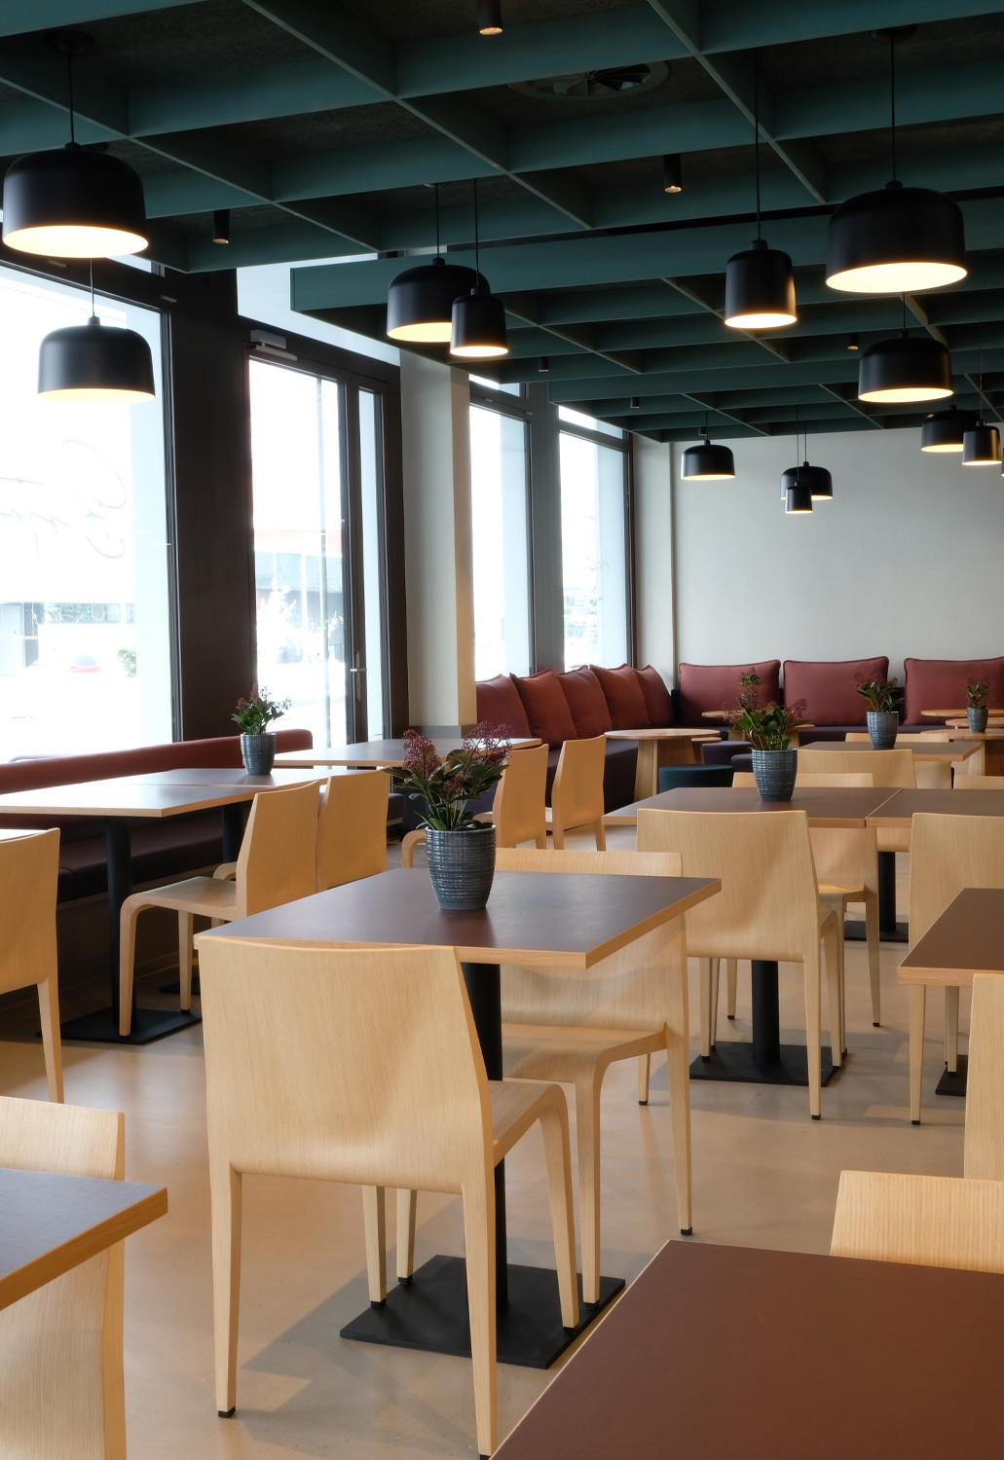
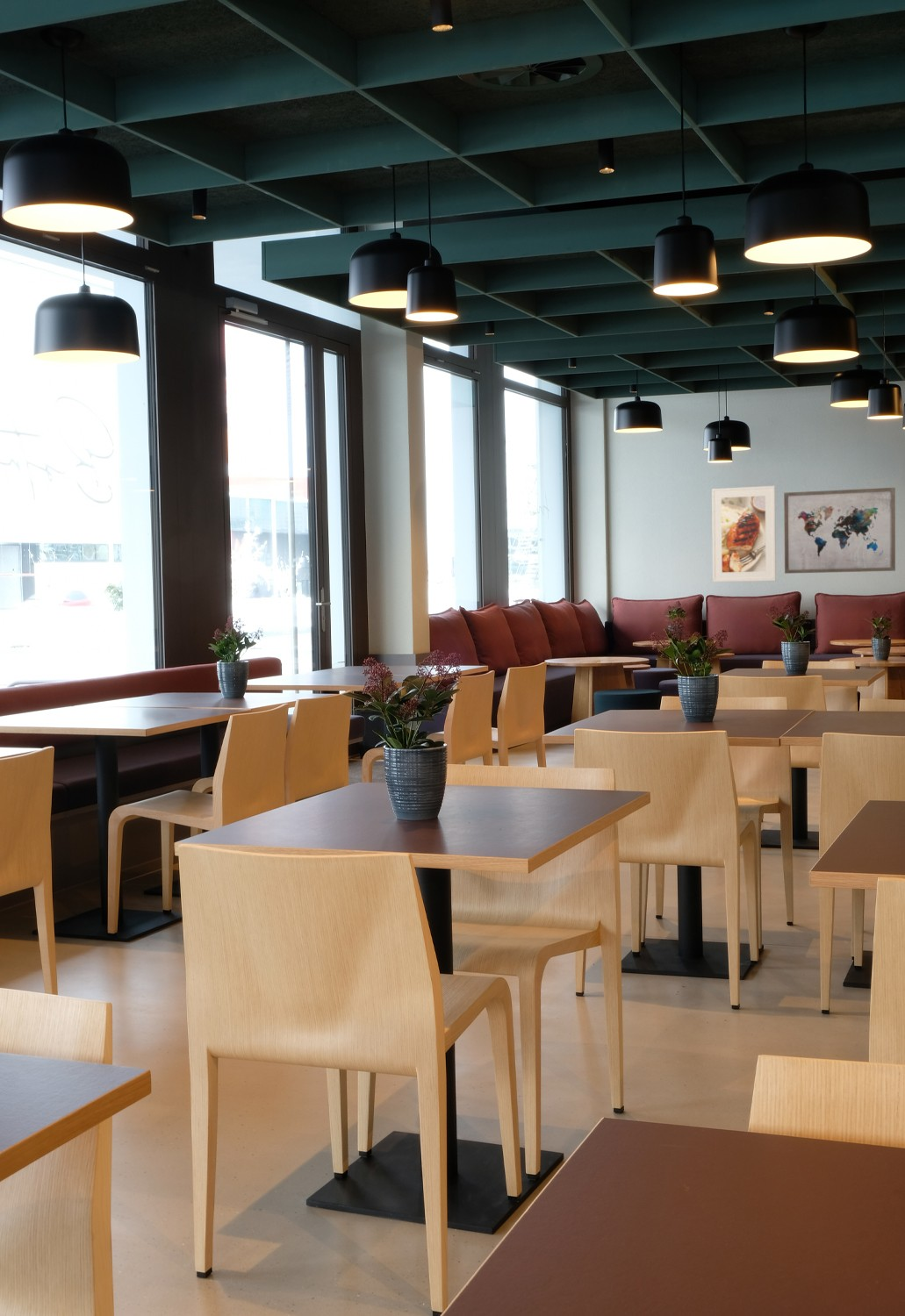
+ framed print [711,485,777,583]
+ wall art [783,487,896,575]
